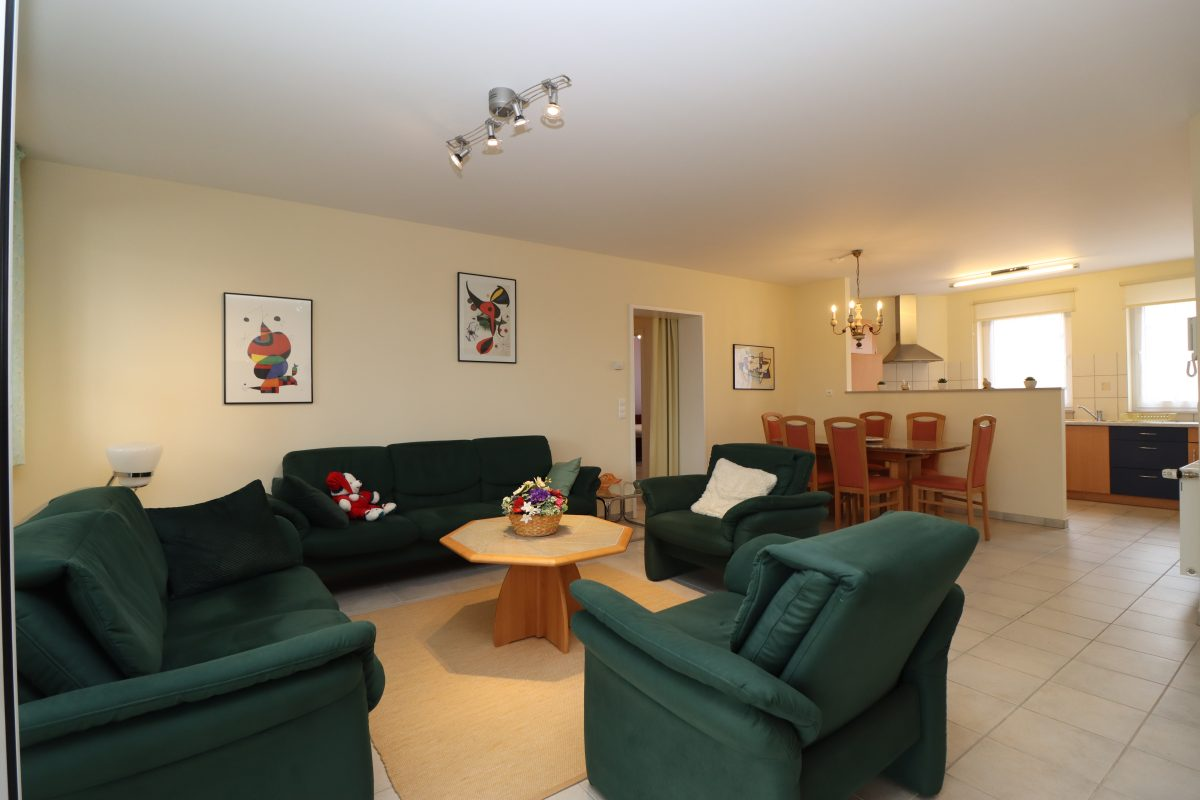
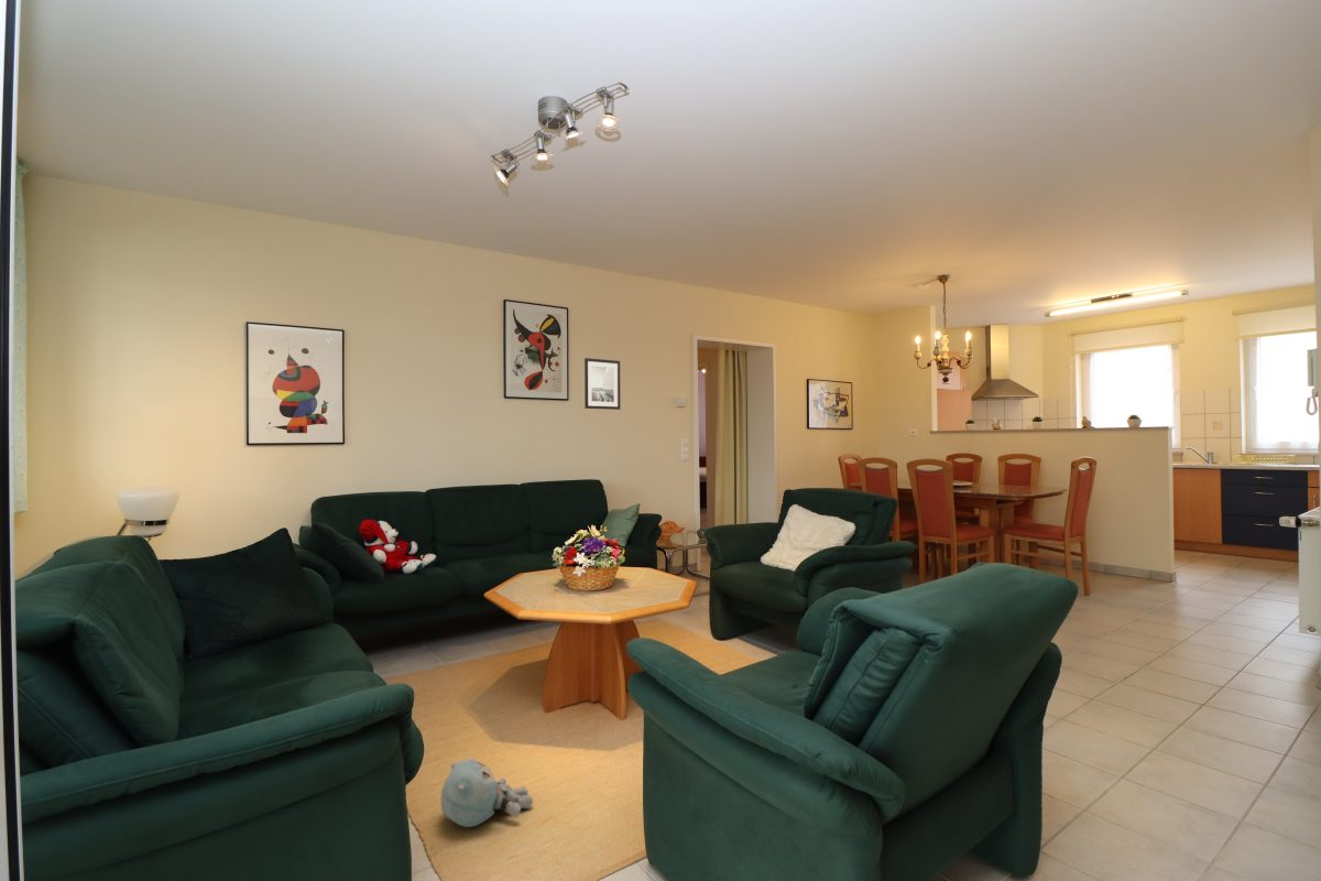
+ wall art [583,357,621,411]
+ plush toy [440,758,534,828]
